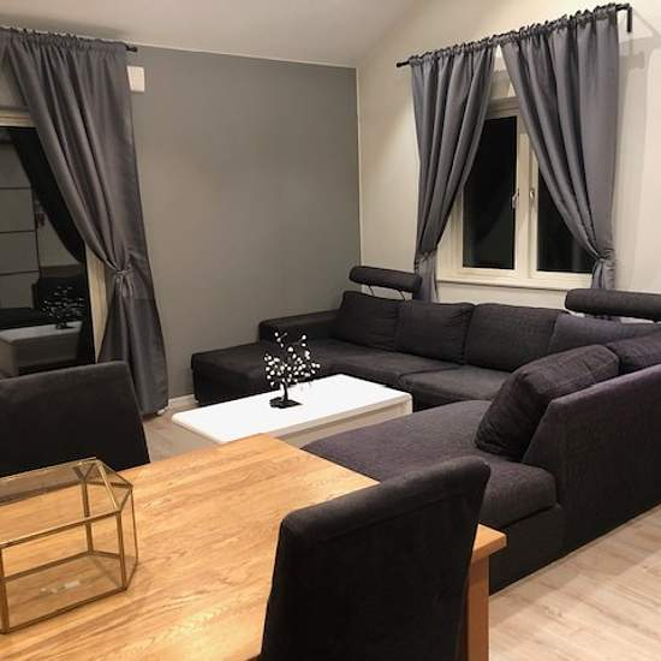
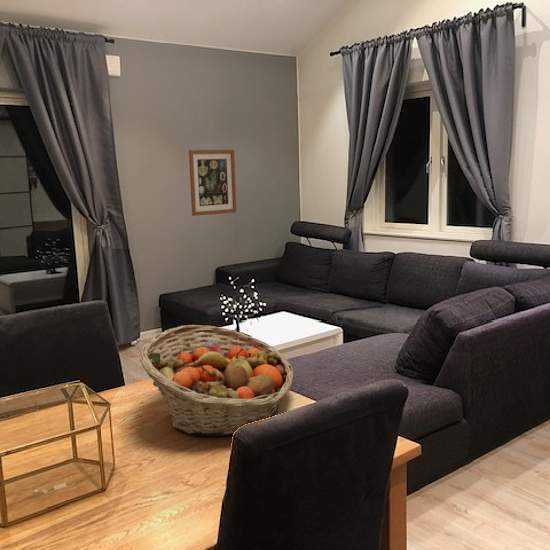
+ wall art [188,149,237,217]
+ fruit basket [139,324,295,437]
